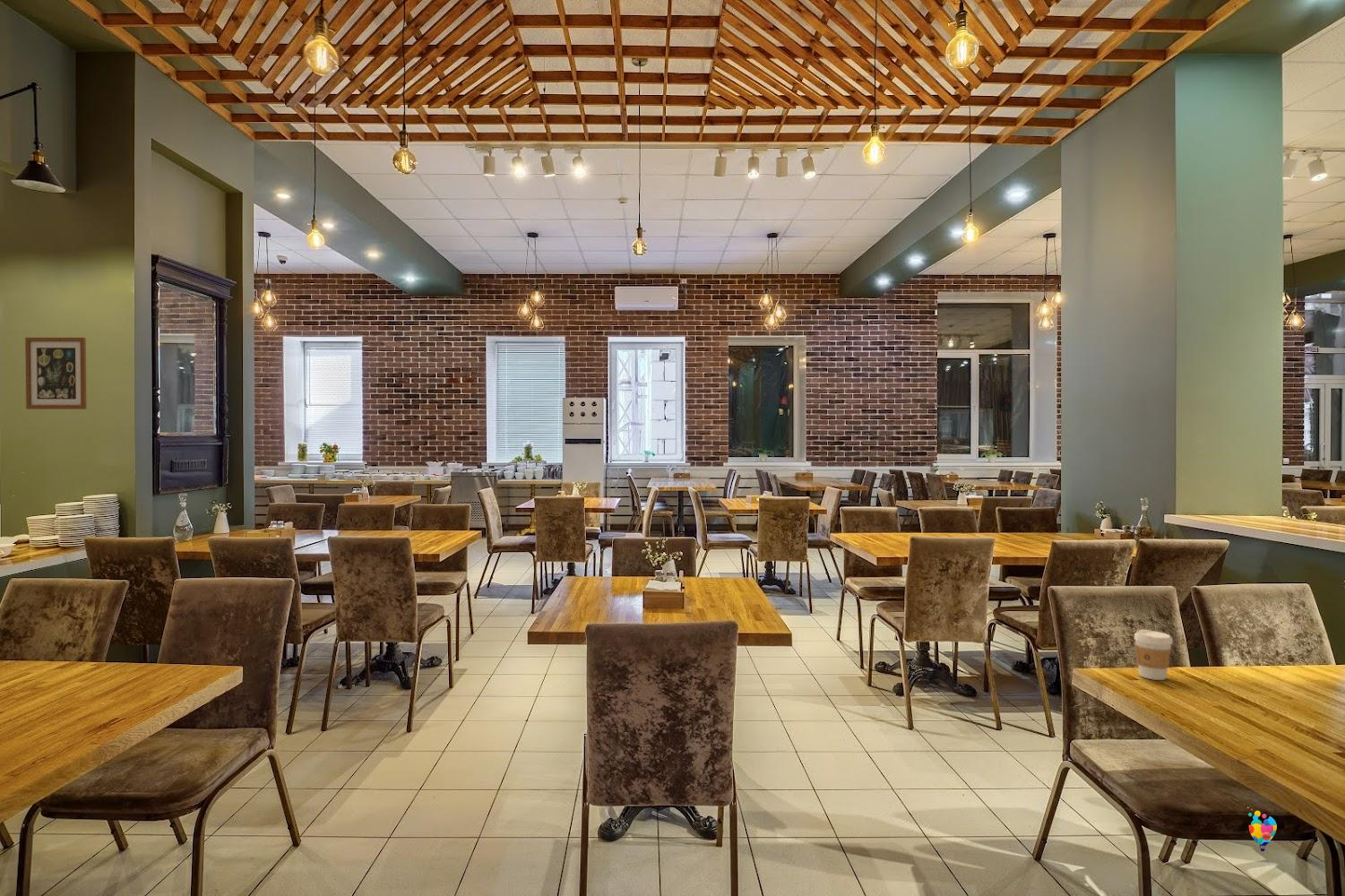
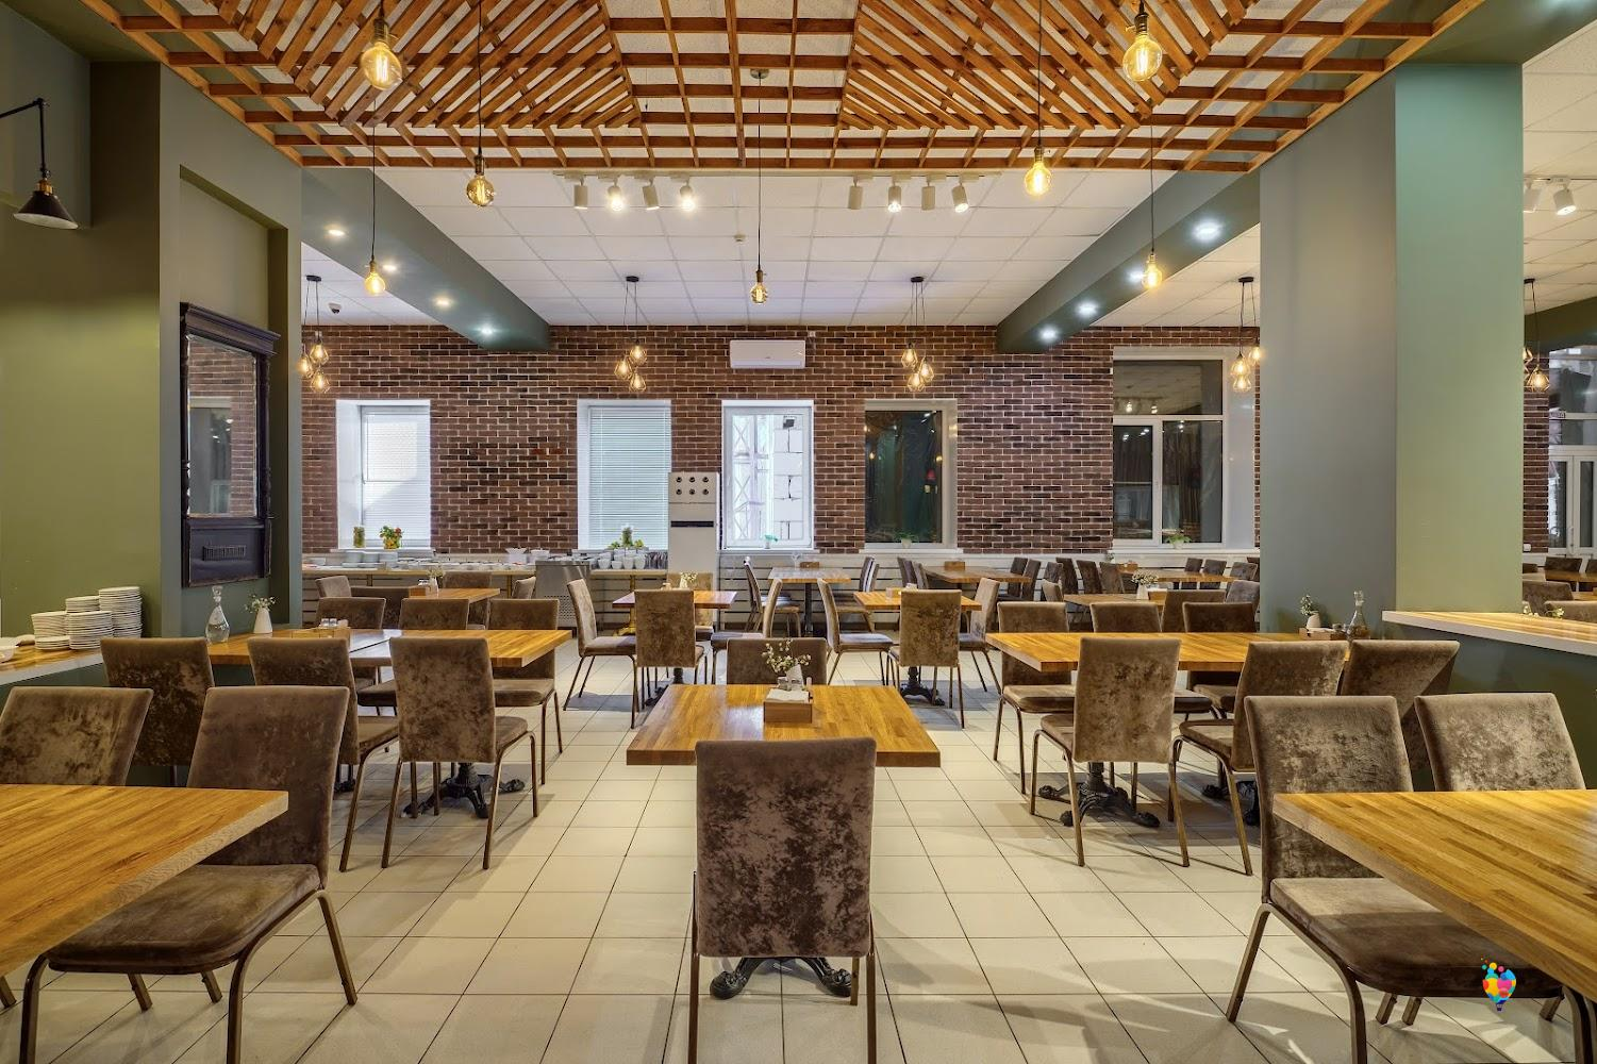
- coffee cup [1134,629,1174,681]
- wall art [24,337,88,410]
